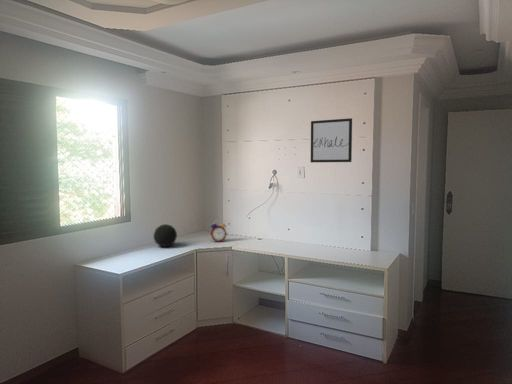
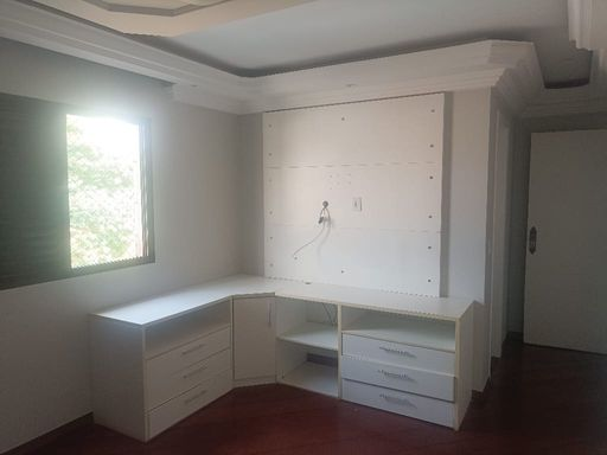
- alarm clock [209,219,228,243]
- wall art [310,117,353,163]
- decorative orb [153,223,178,248]
